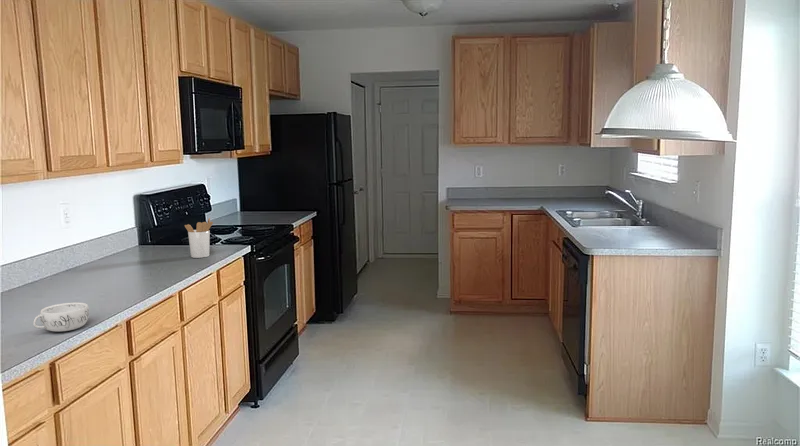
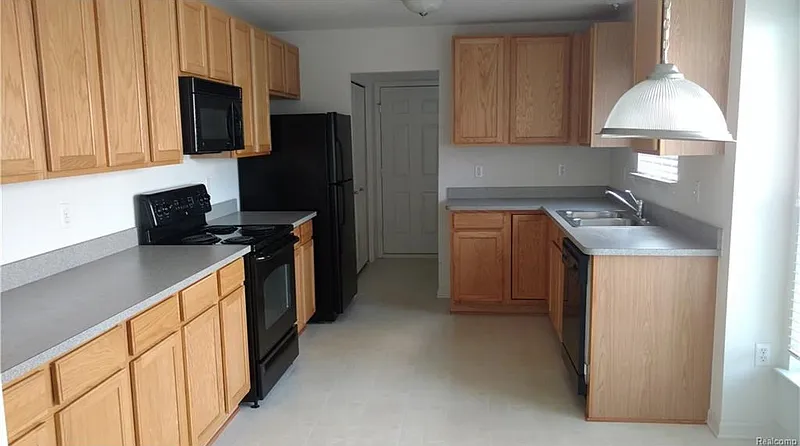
- utensil holder [184,217,214,259]
- decorative bowl [32,301,90,333]
